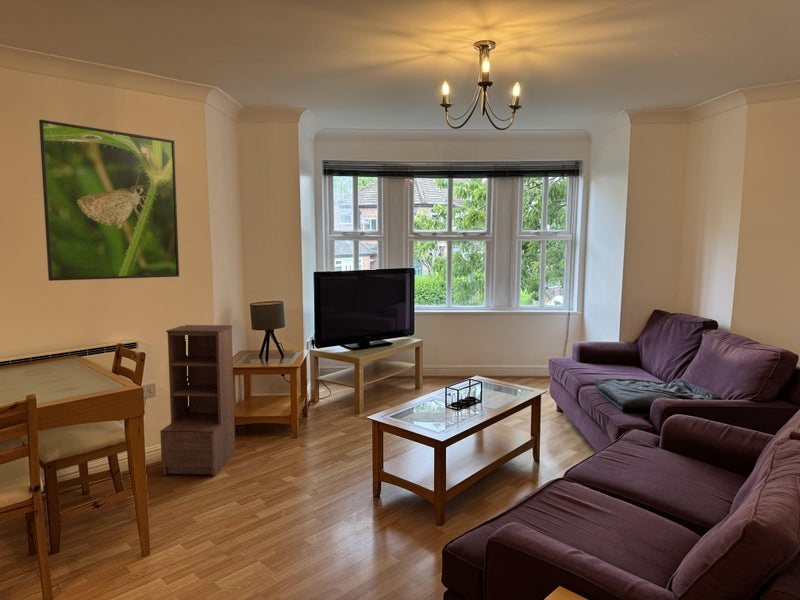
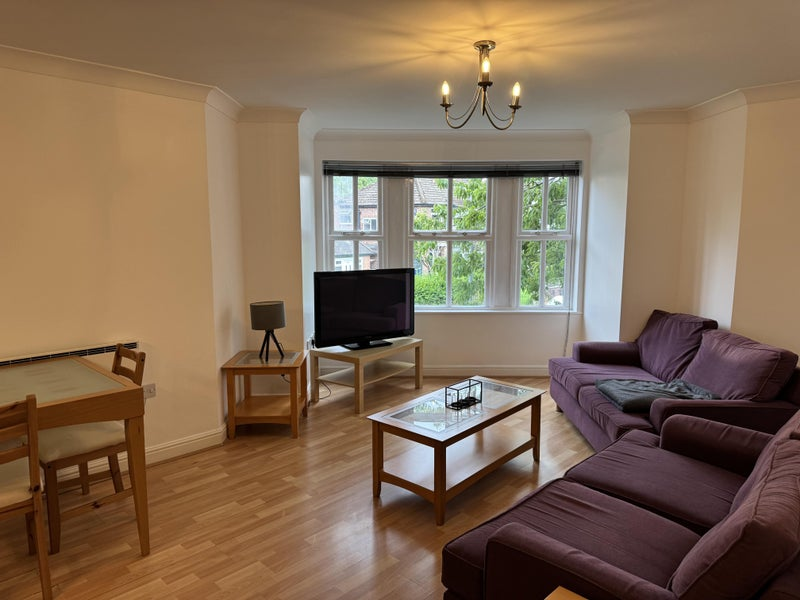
- bookshelf [159,324,236,476]
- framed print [38,118,180,282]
